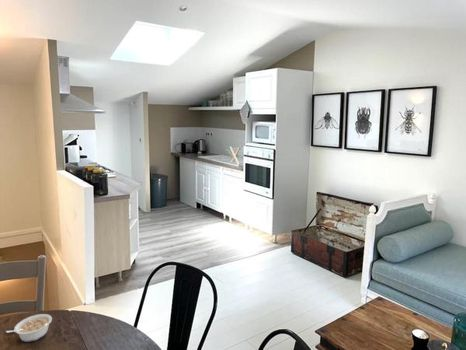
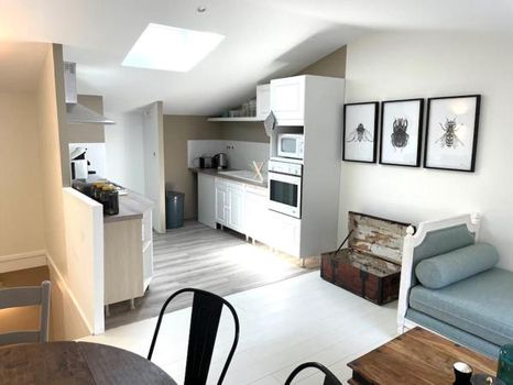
- legume [5,313,53,343]
